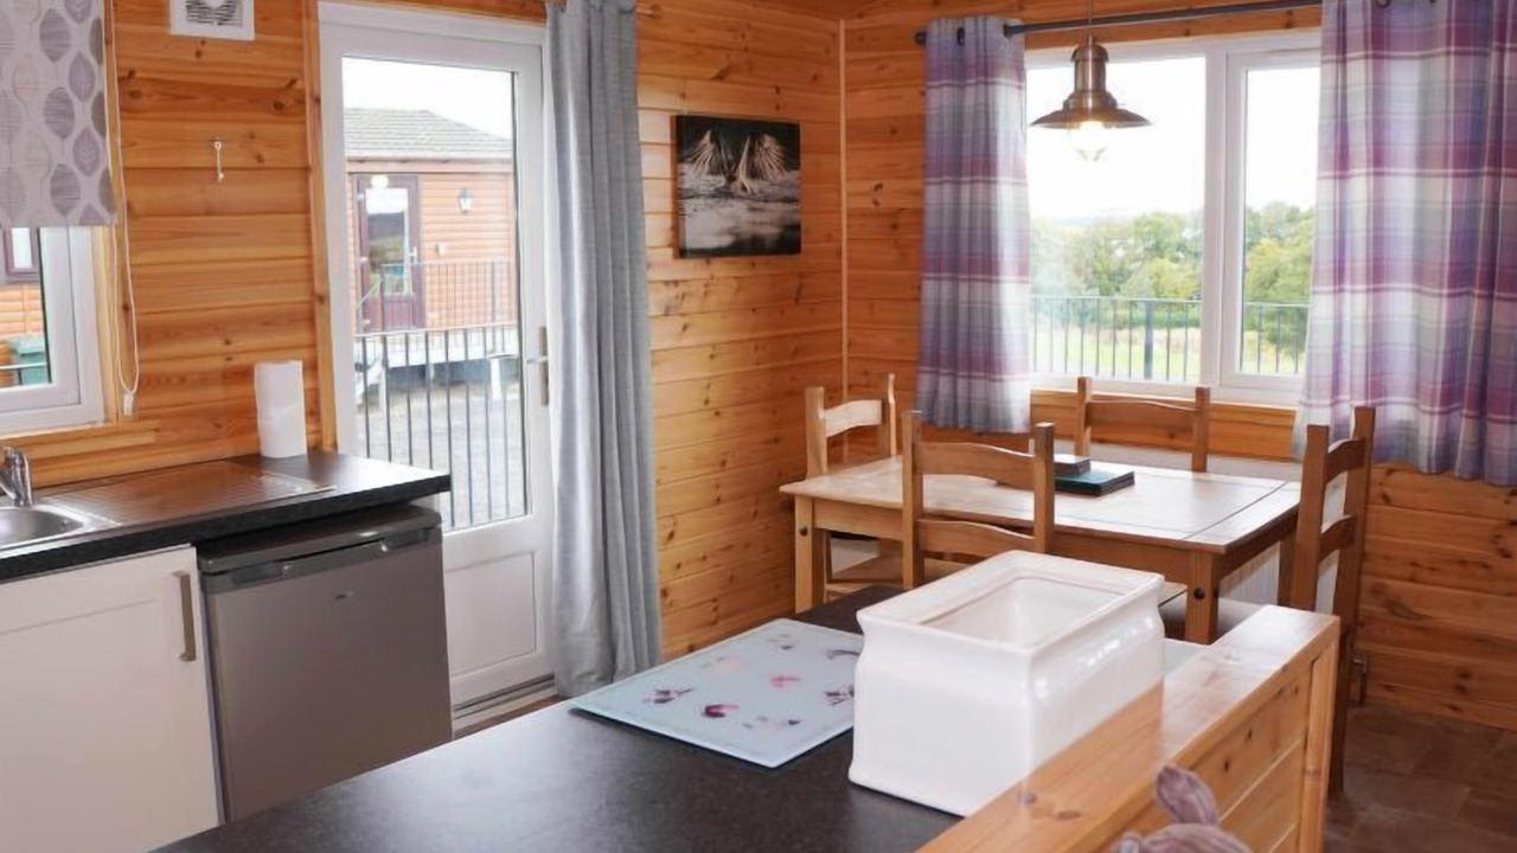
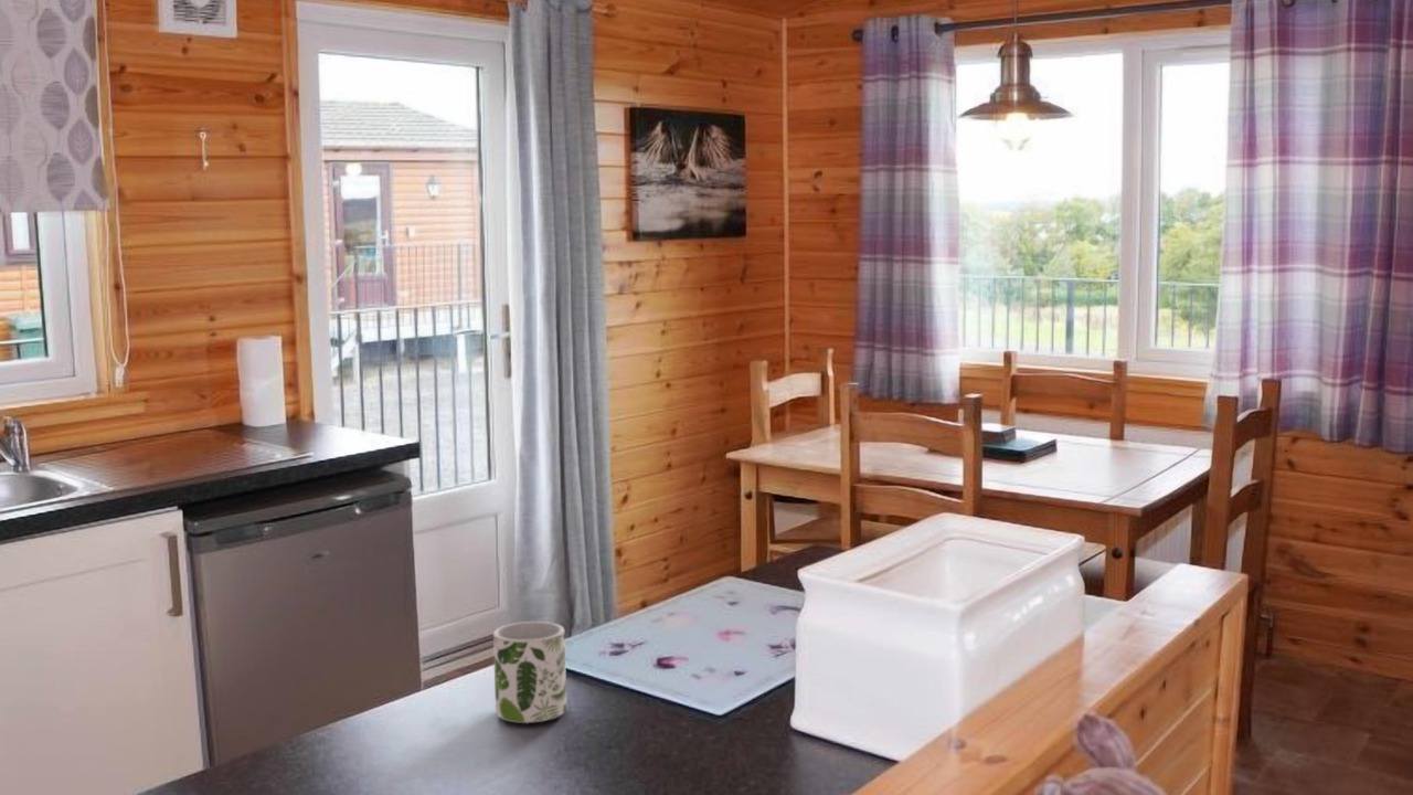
+ mug [492,621,567,724]
